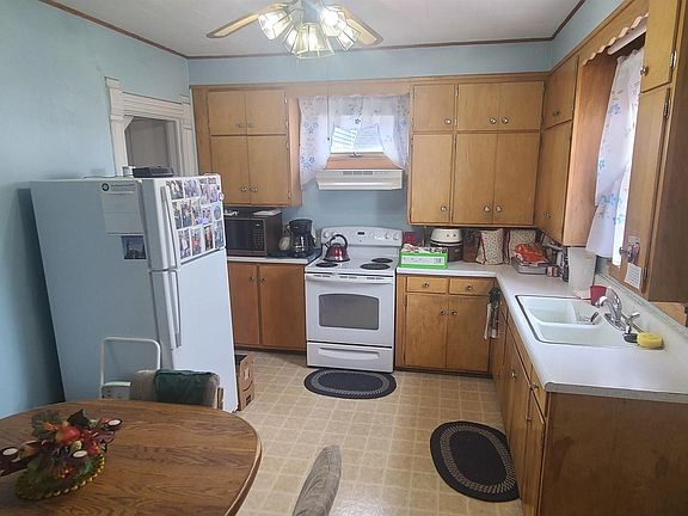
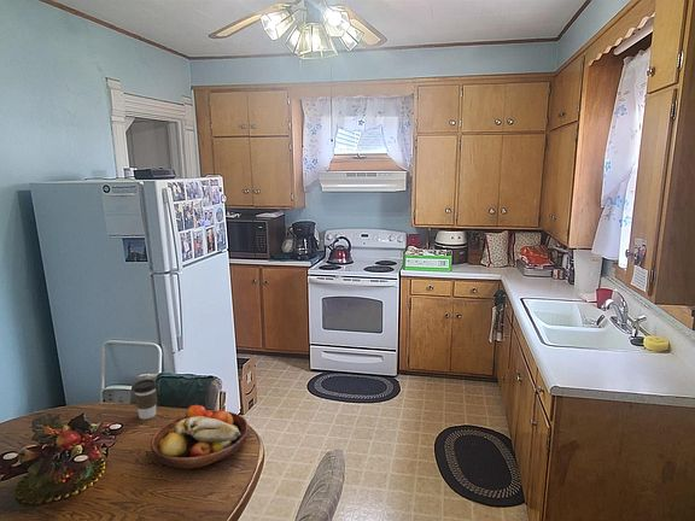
+ fruit bowl [150,404,250,470]
+ coffee cup [132,379,158,420]
